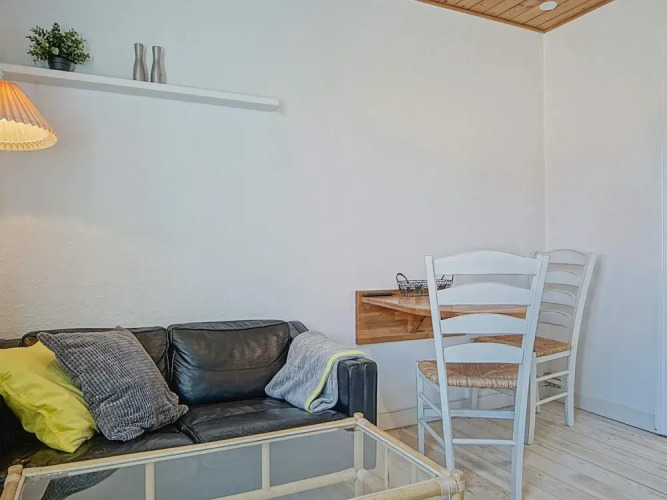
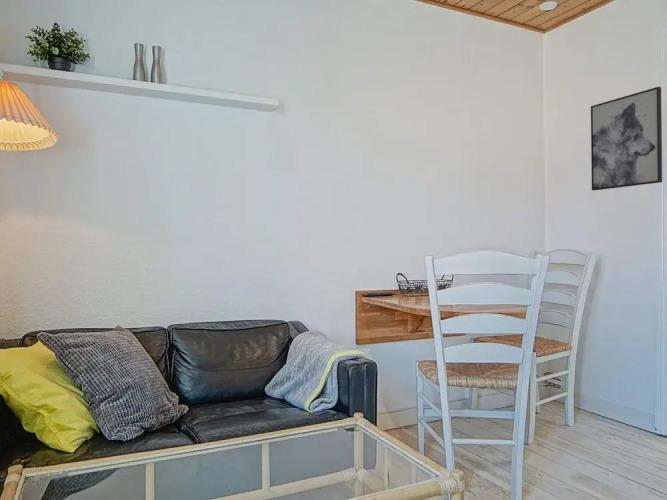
+ wall art [590,86,663,191]
